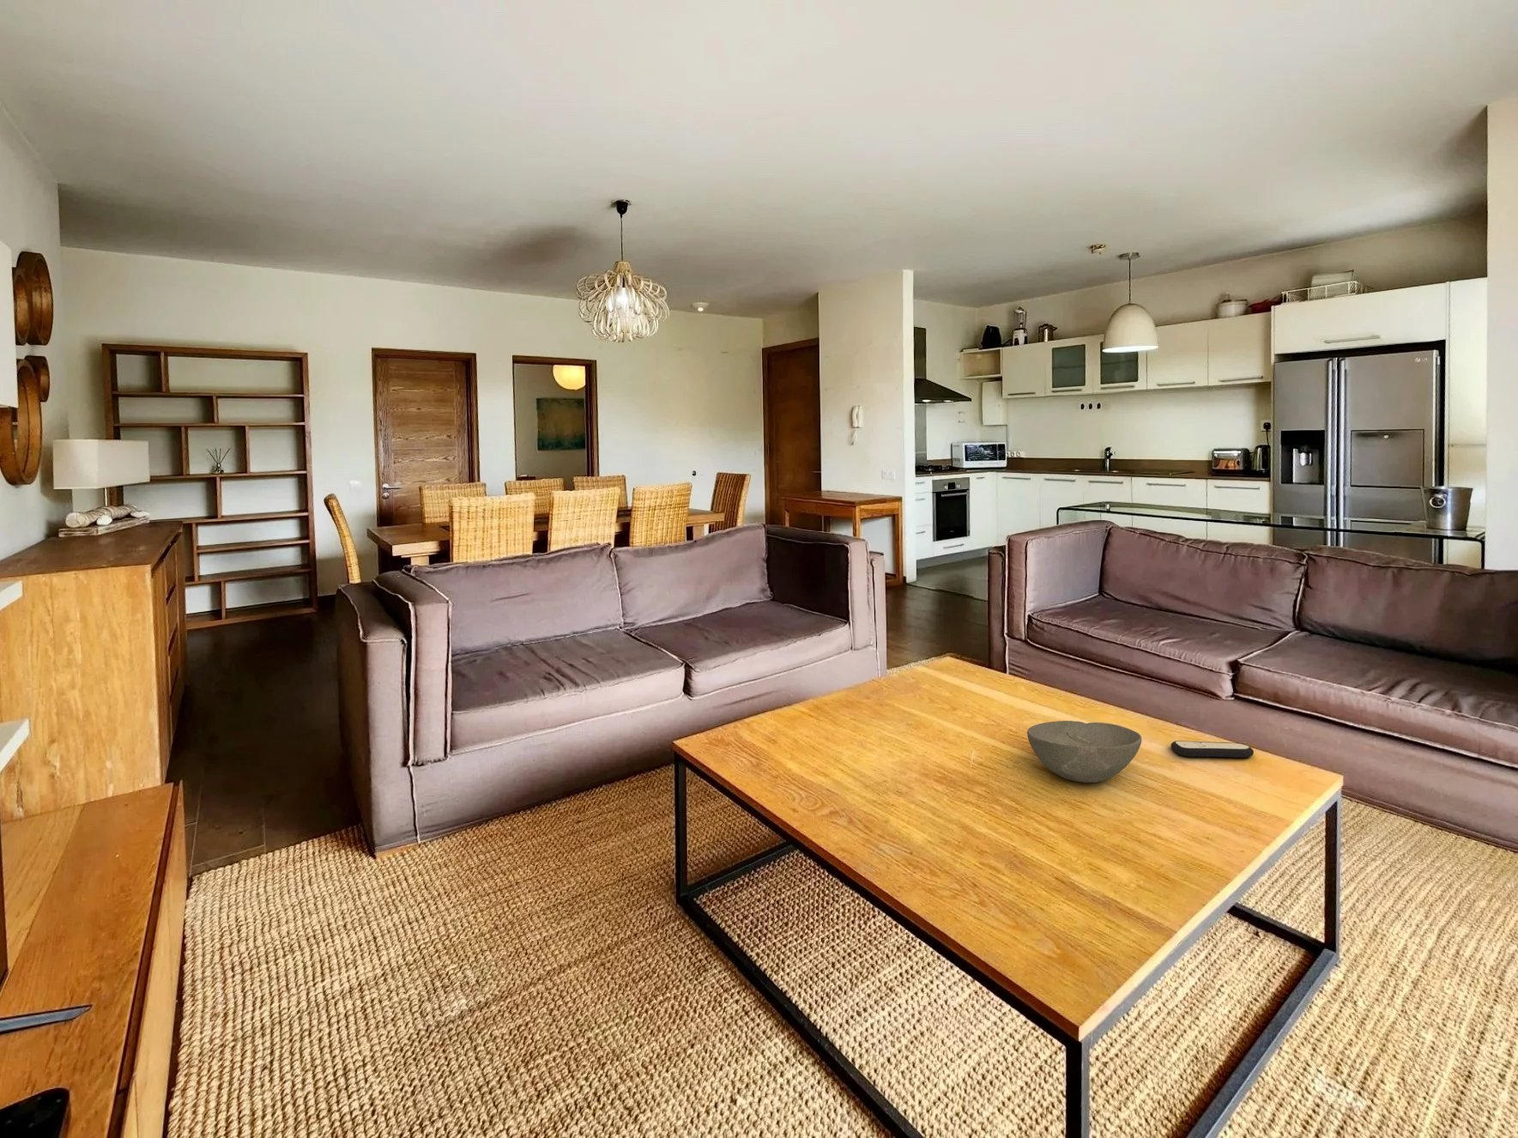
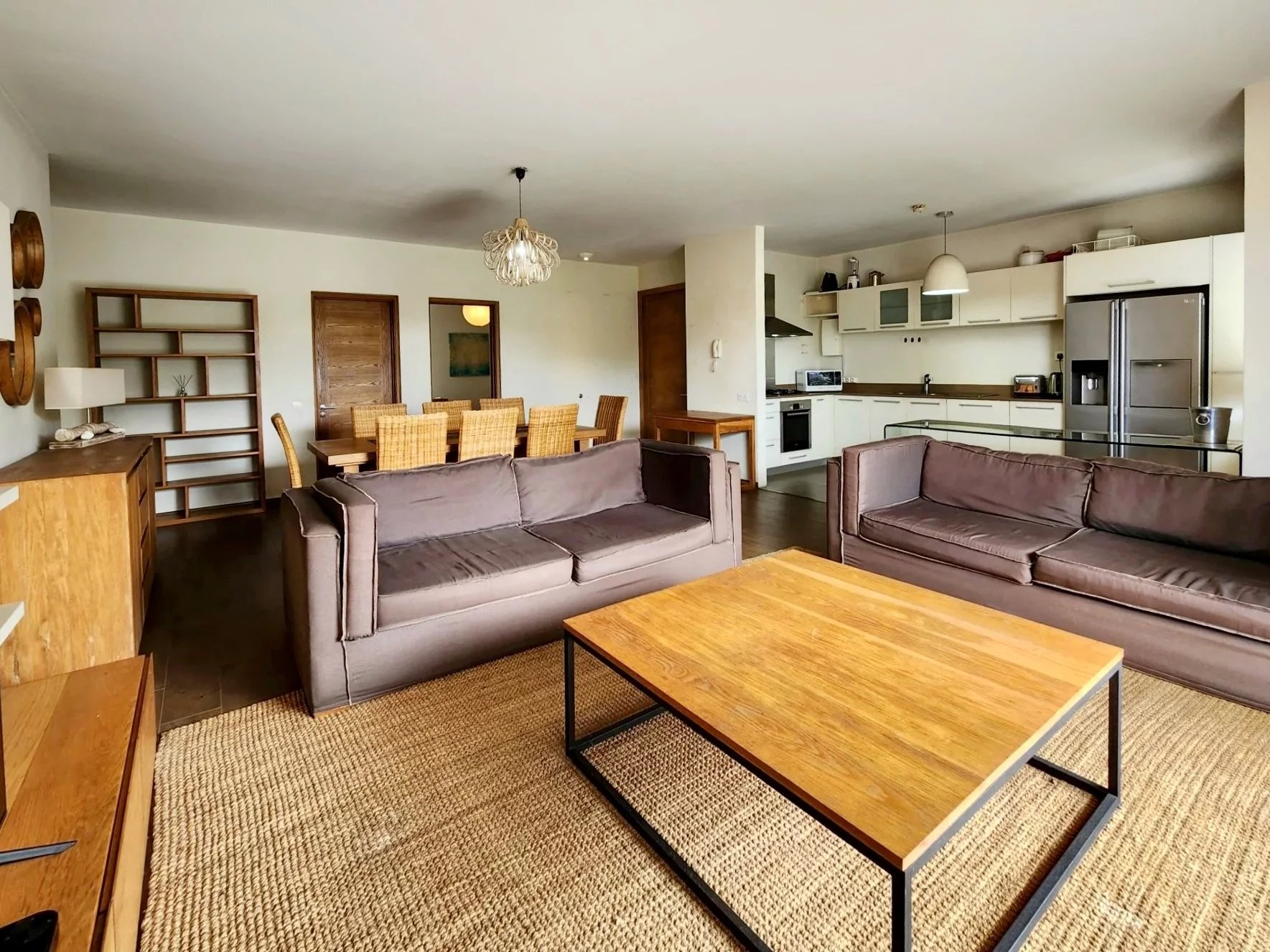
- remote control [1170,740,1255,759]
- bowl [1027,720,1143,783]
